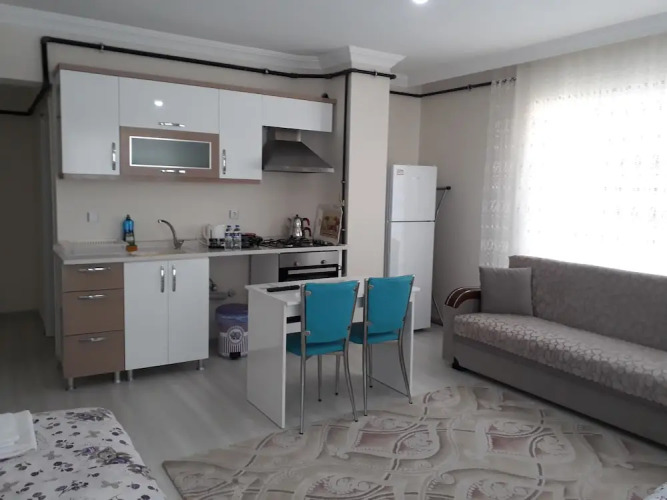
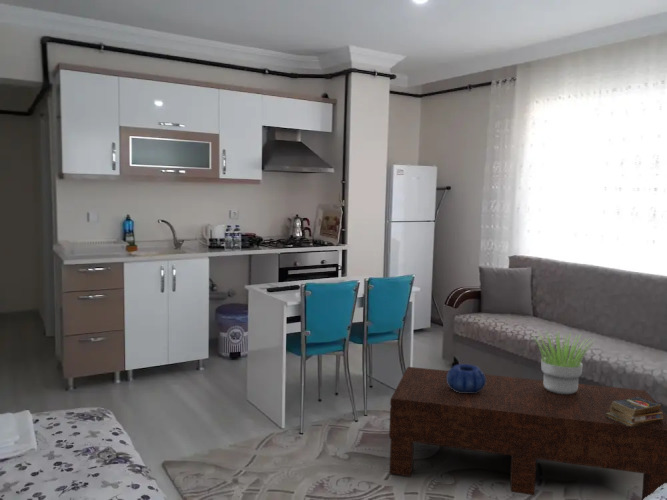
+ coffee table [388,366,667,500]
+ books [606,397,663,427]
+ decorative bowl [447,363,486,393]
+ potted plant [530,328,596,394]
